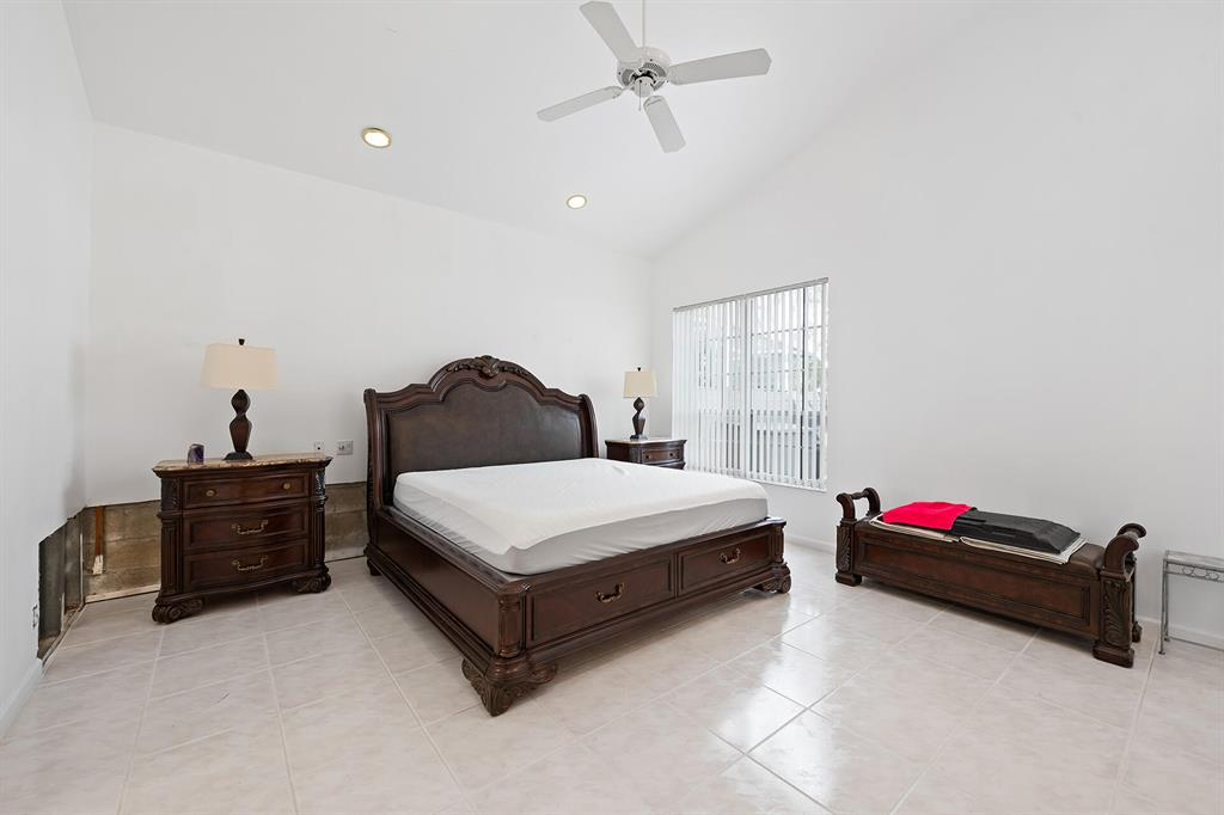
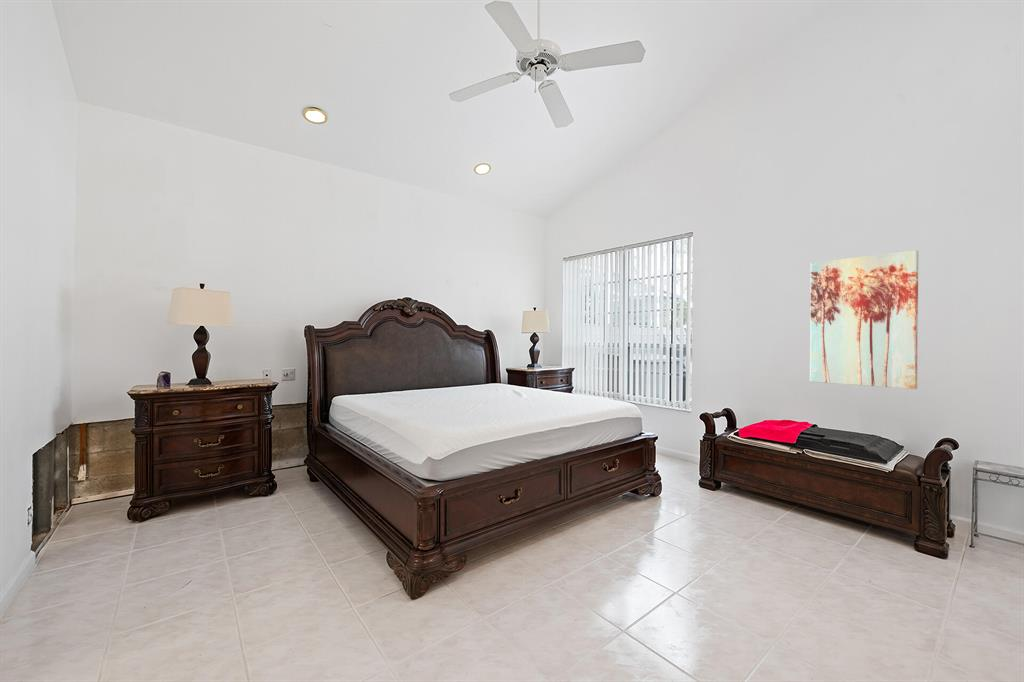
+ wall art [809,249,919,390]
